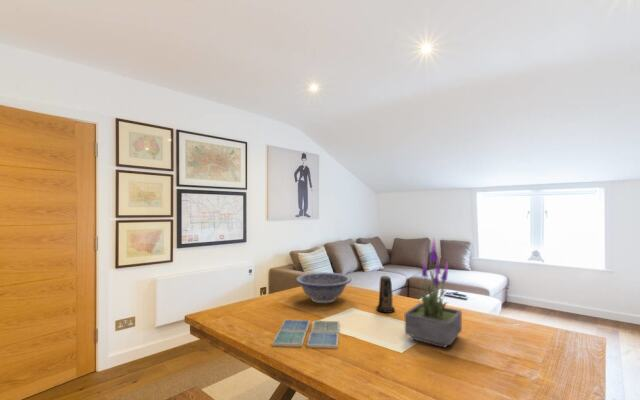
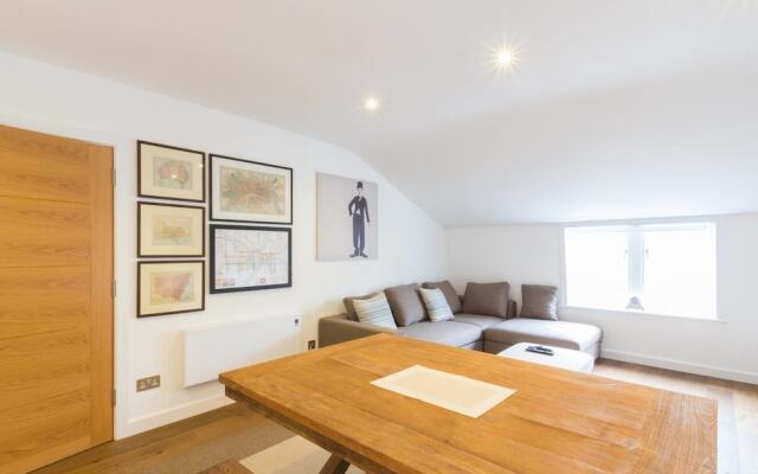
- candle [375,275,396,314]
- potted plant [404,237,463,348]
- drink coaster [271,319,340,349]
- decorative bowl [295,271,352,304]
